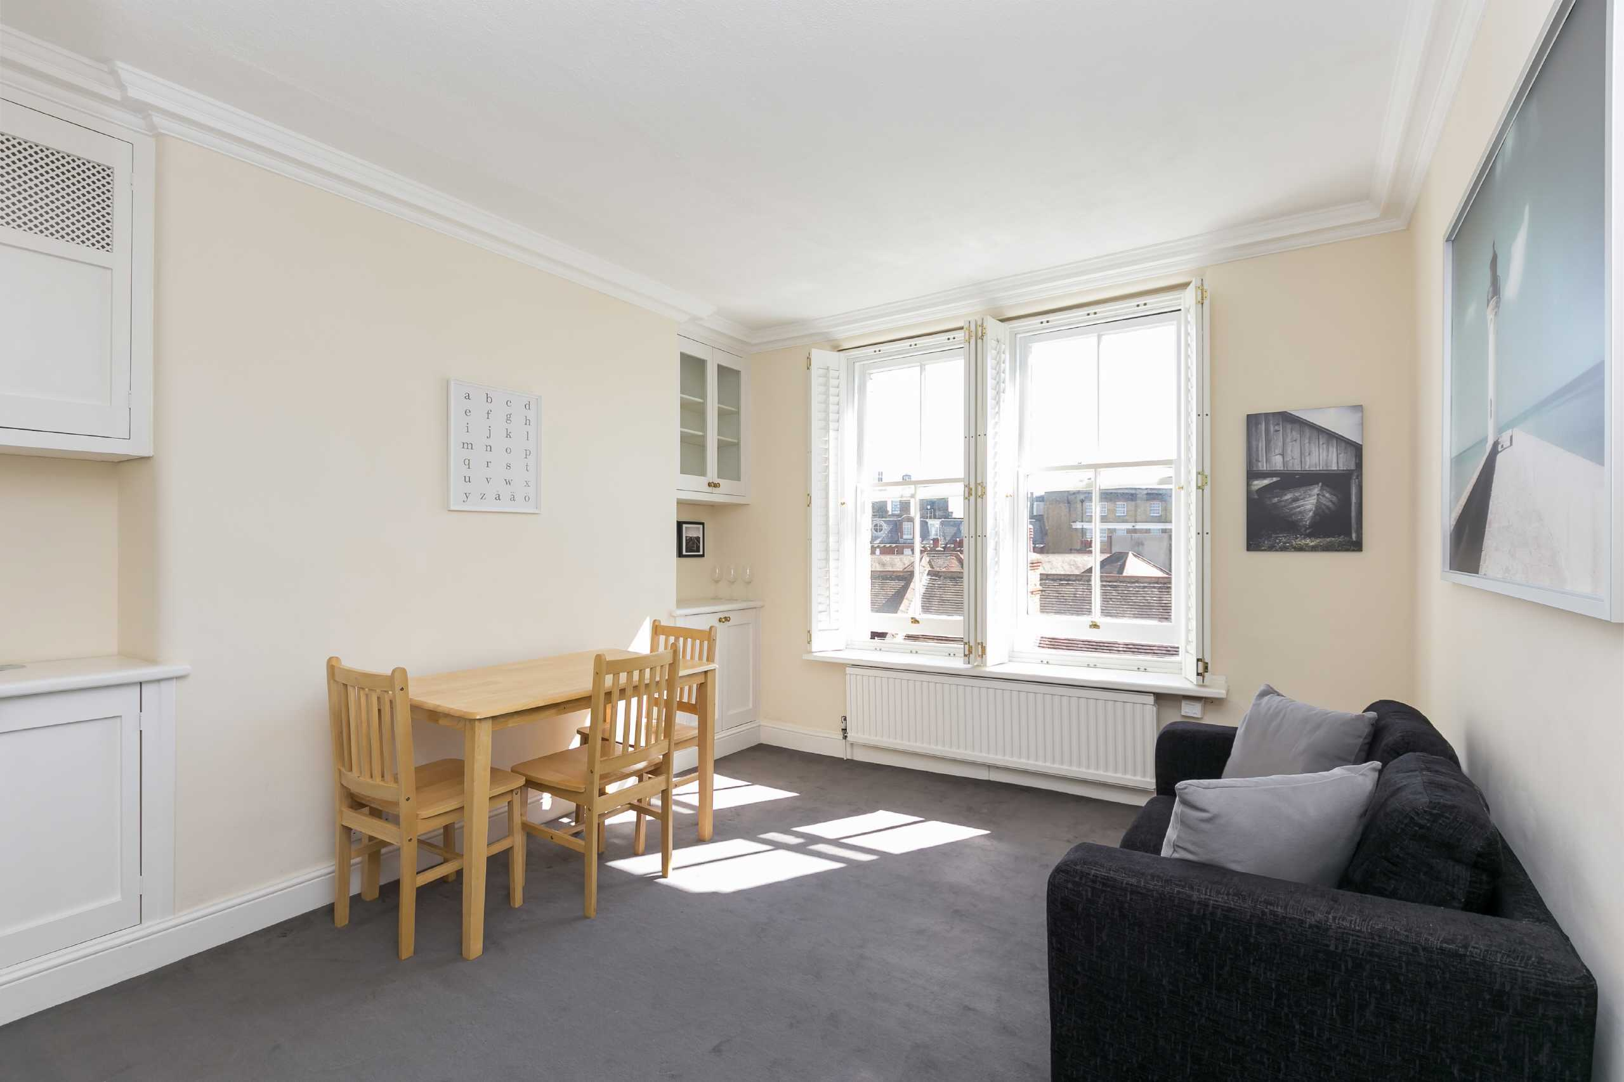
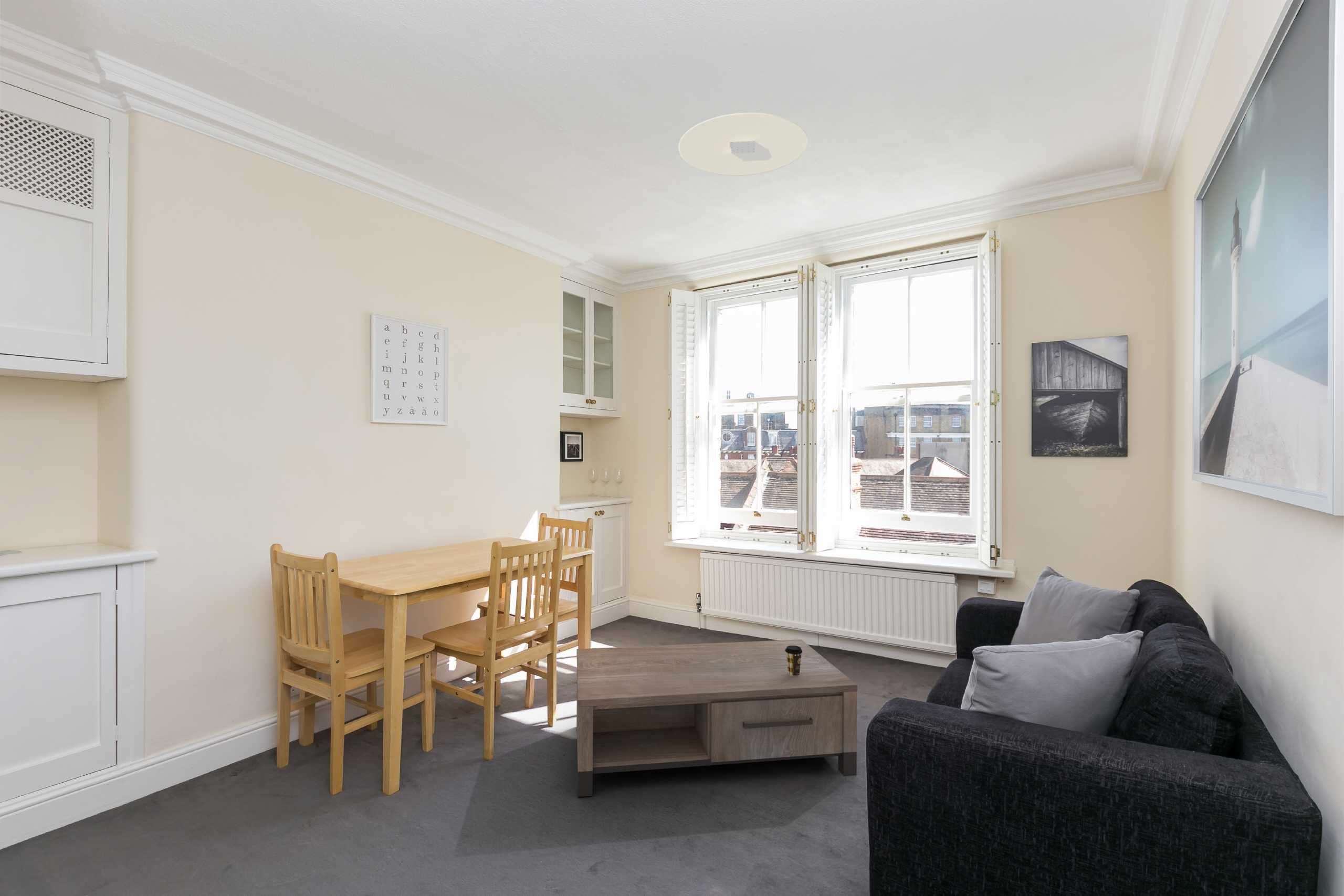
+ ceiling light [678,112,808,176]
+ coffee cup [785,646,803,676]
+ coffee table [576,639,858,797]
